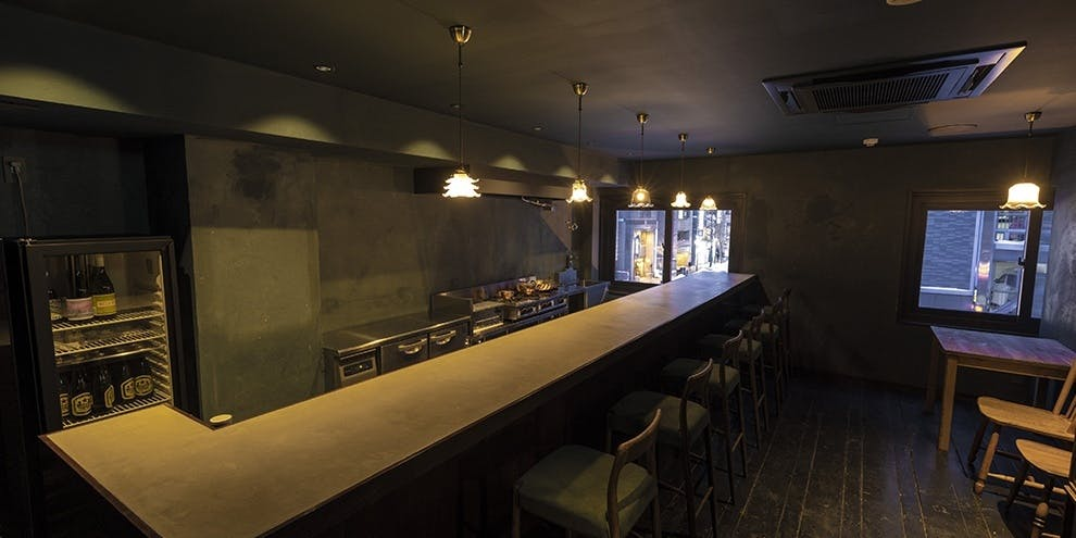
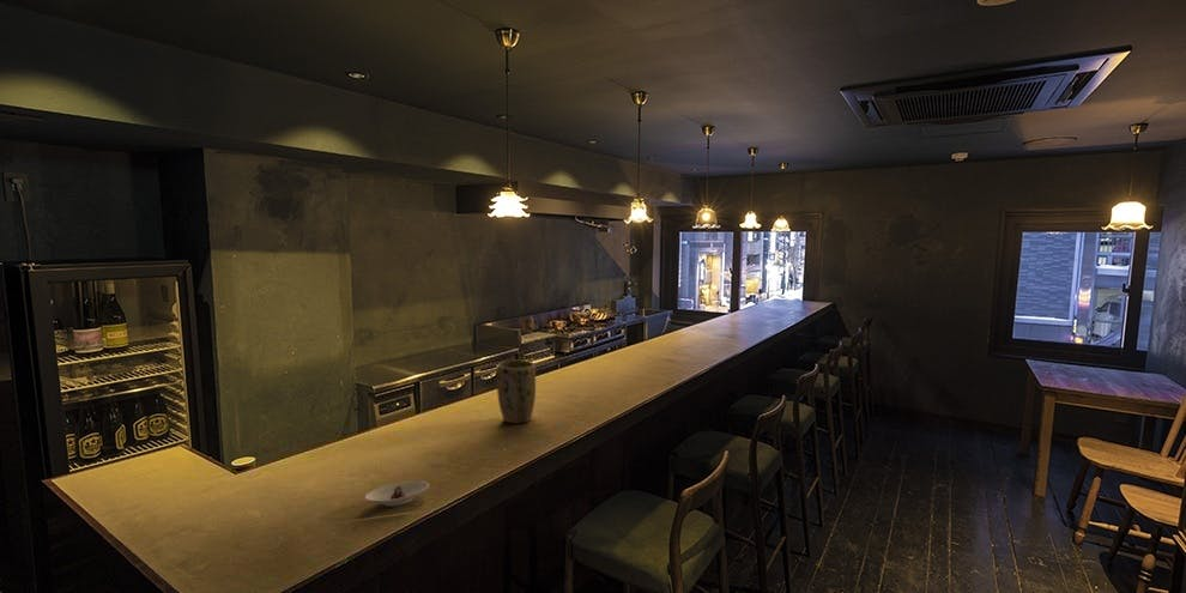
+ plant pot [496,359,537,424]
+ saucer [364,480,430,507]
